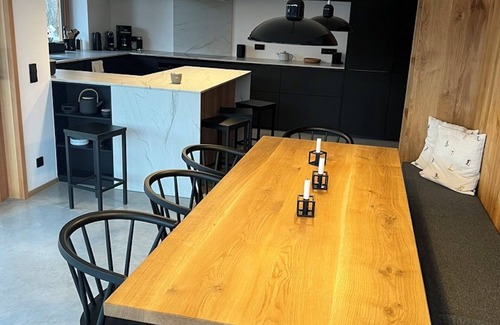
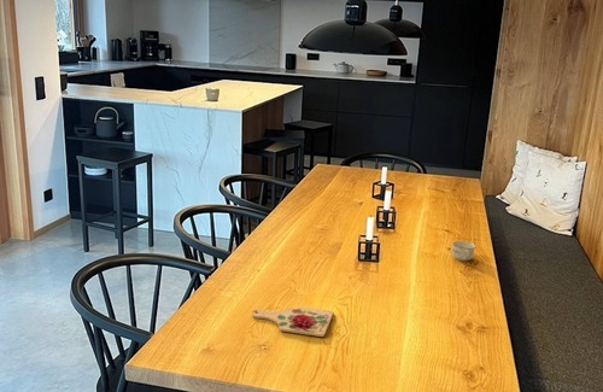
+ cutting board [251,306,334,338]
+ cup [451,240,476,262]
